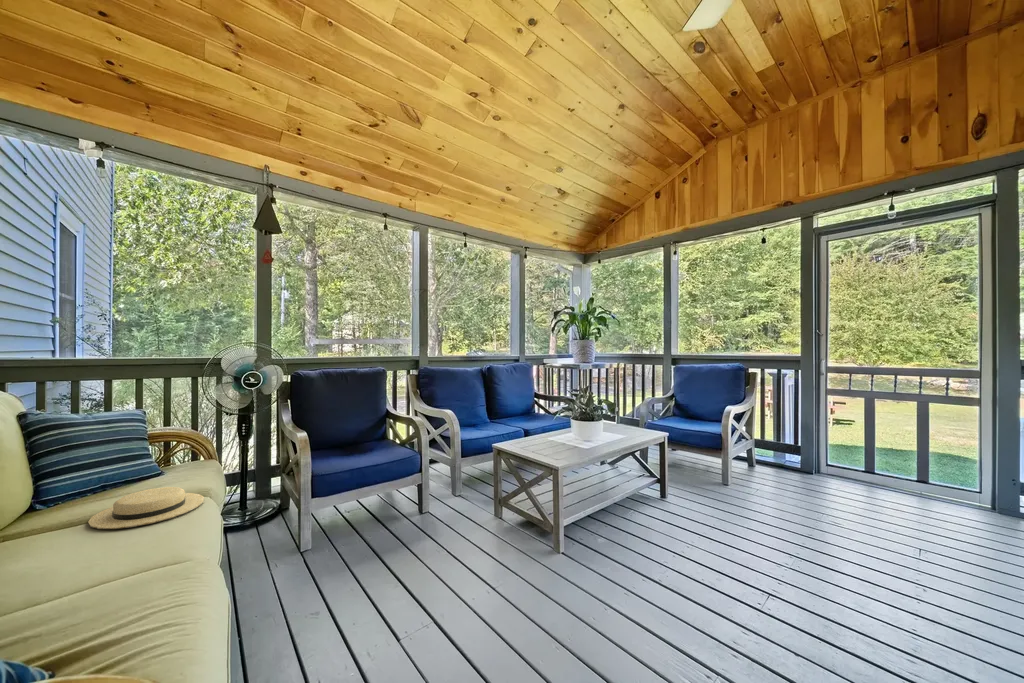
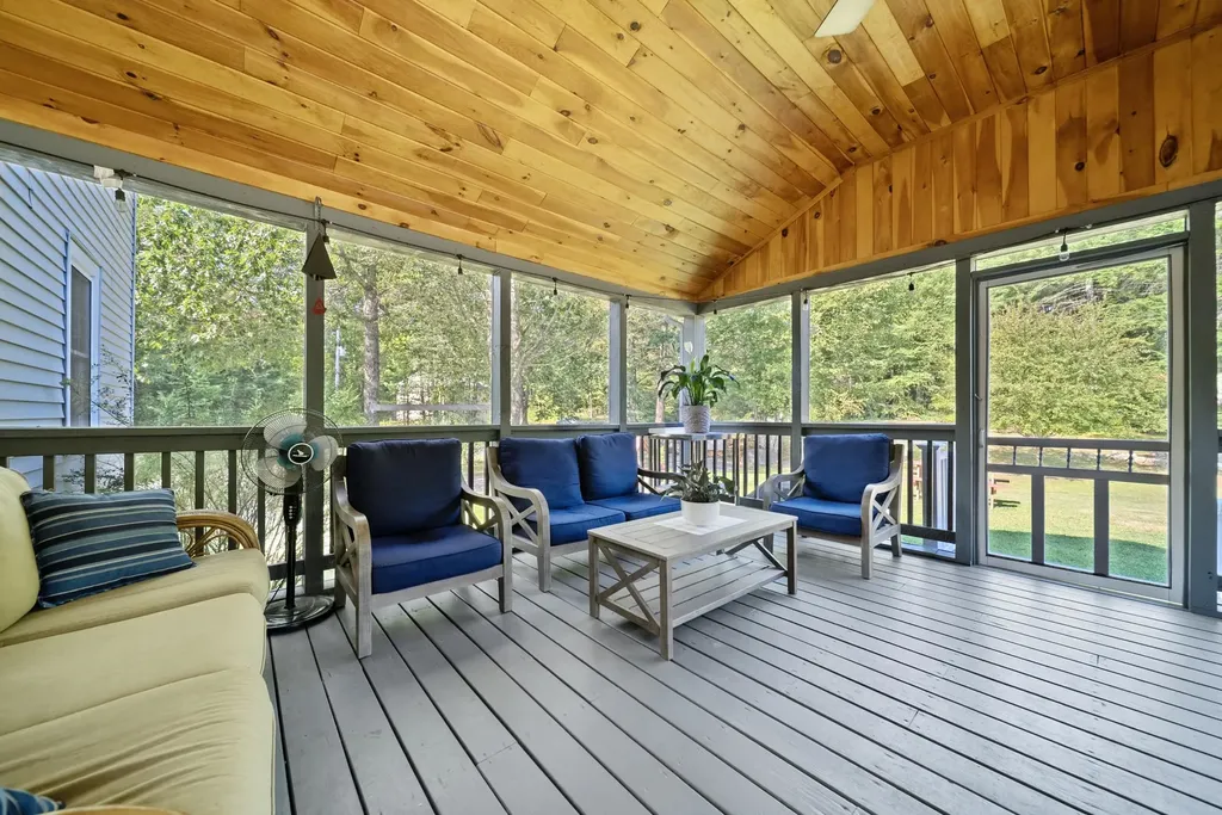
- sunhat [87,486,205,530]
